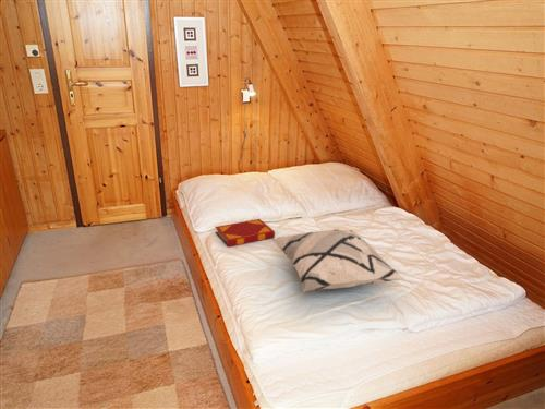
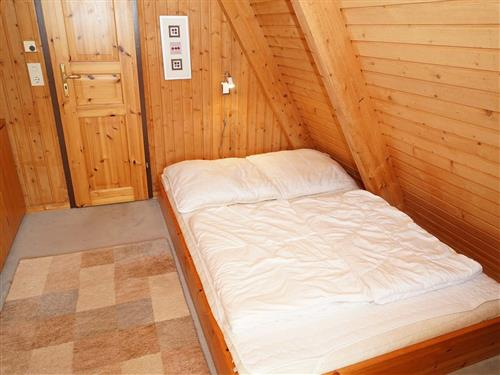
- hardback book [214,218,276,249]
- decorative pillow [271,228,405,292]
